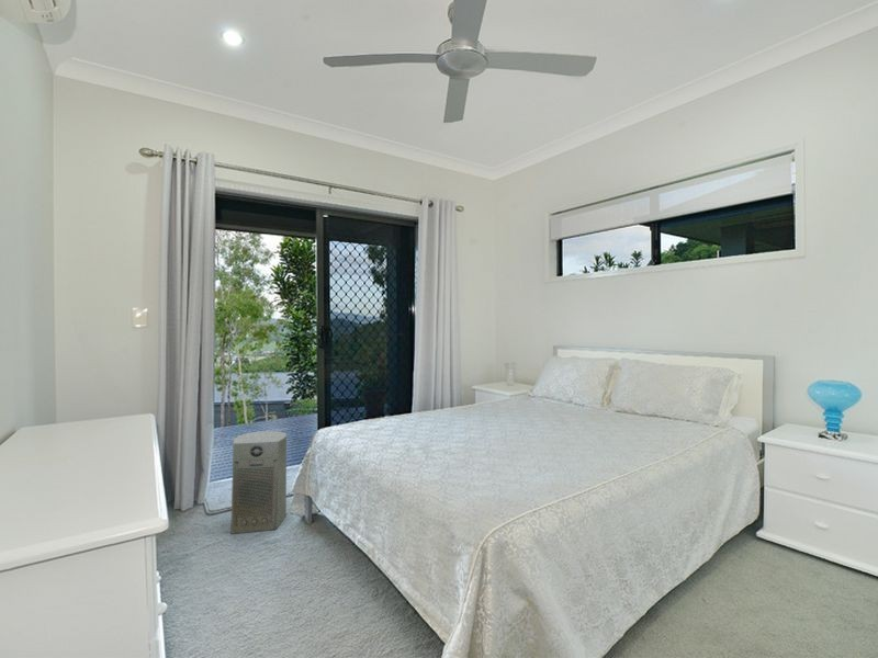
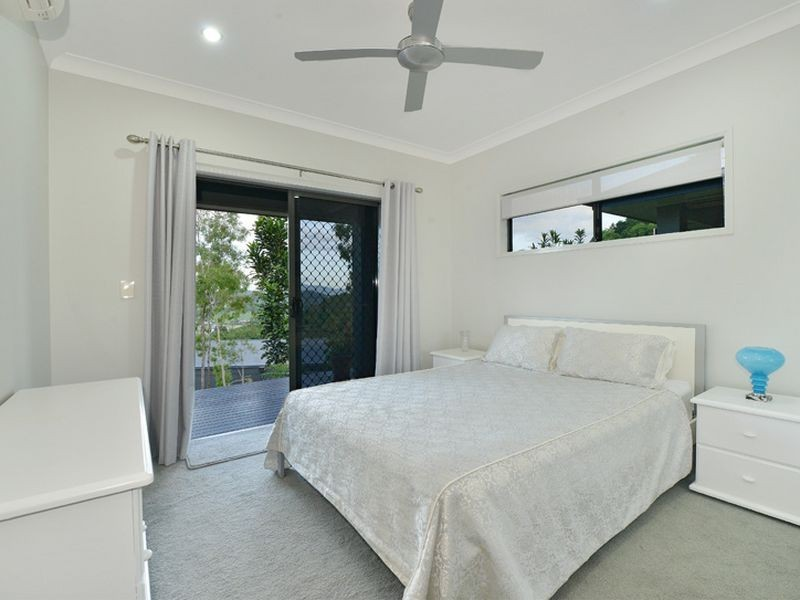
- fan [229,430,288,535]
